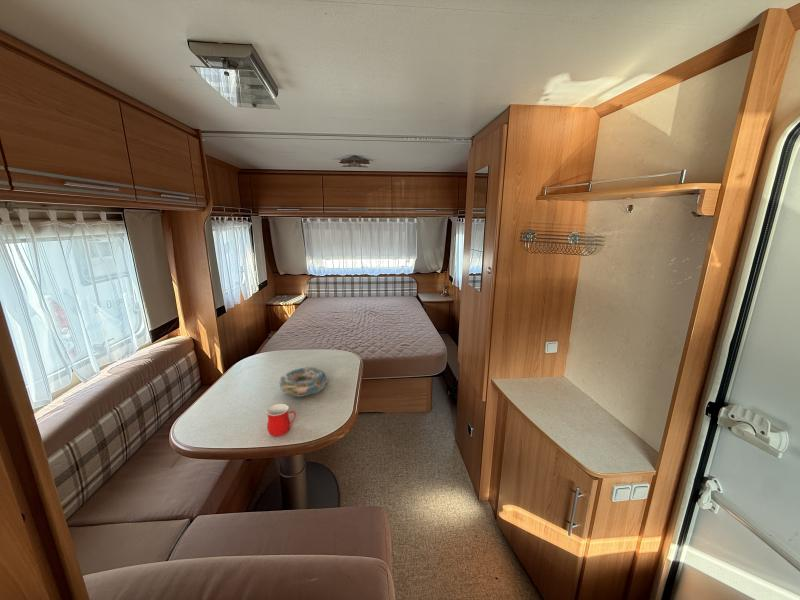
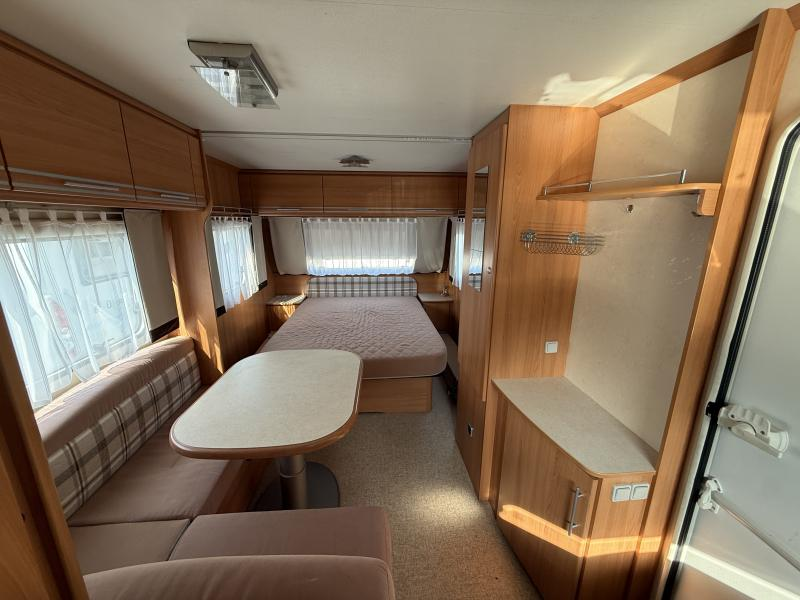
- decorative bowl [279,366,329,398]
- mug [265,403,297,437]
